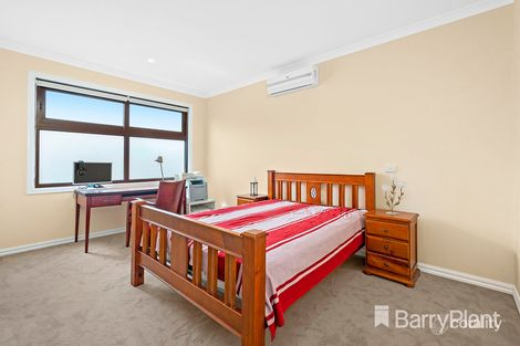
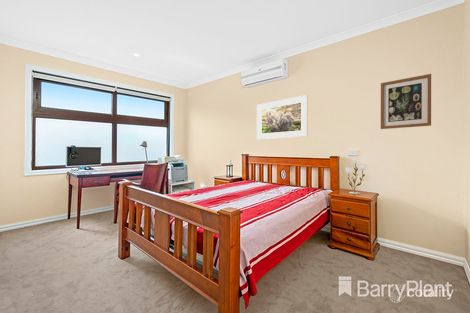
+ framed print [256,94,308,140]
+ wall art [380,73,432,130]
